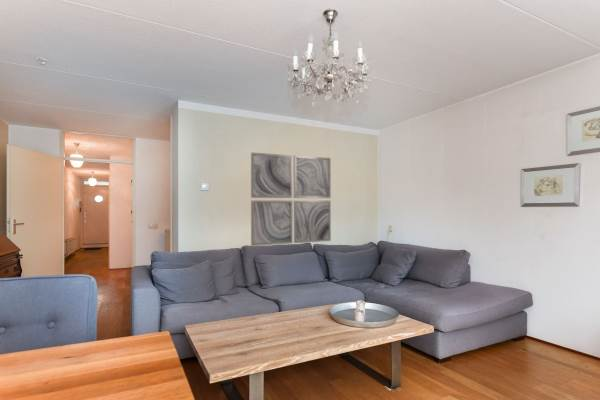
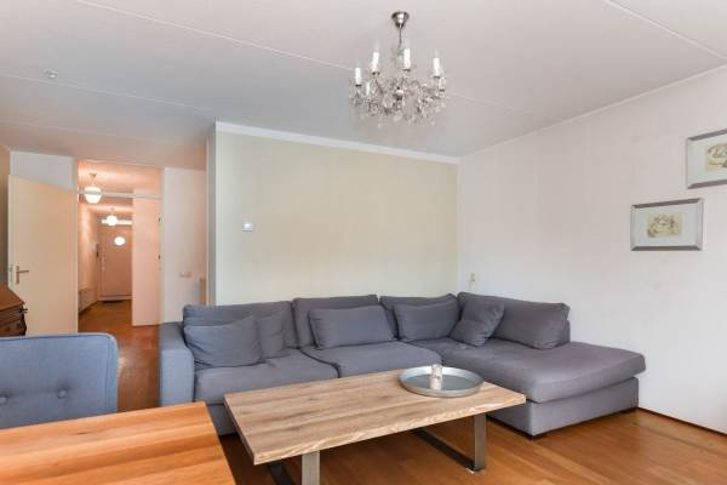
- wall art [250,152,332,247]
